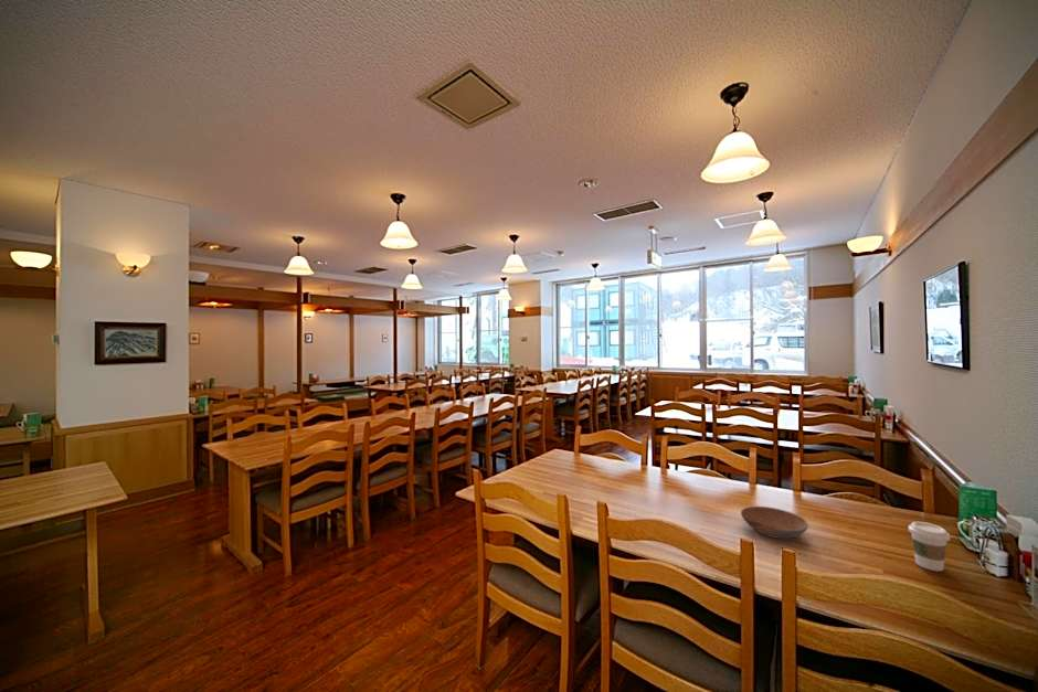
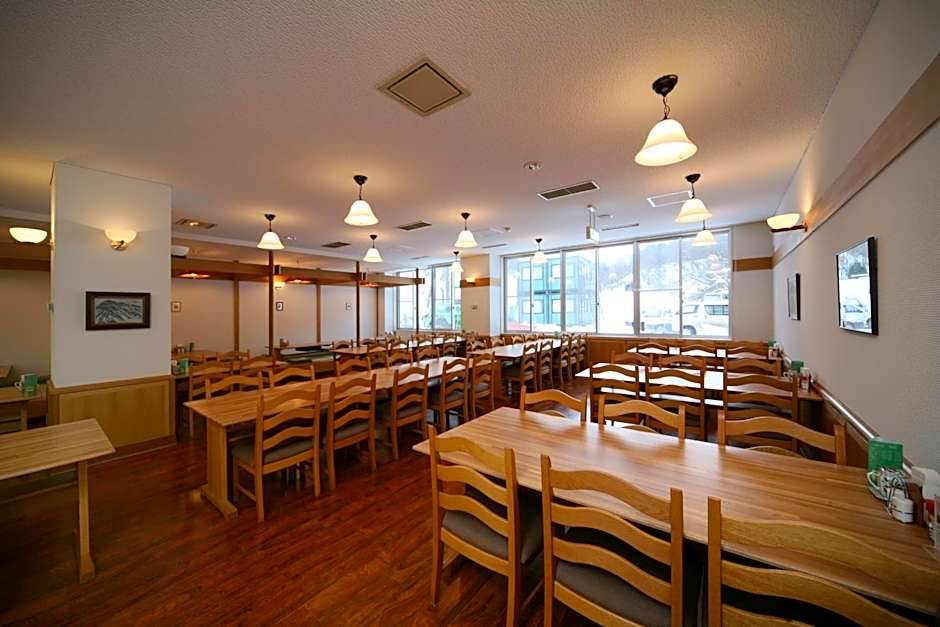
- coffee cup [908,521,951,572]
- bowl [740,505,809,540]
